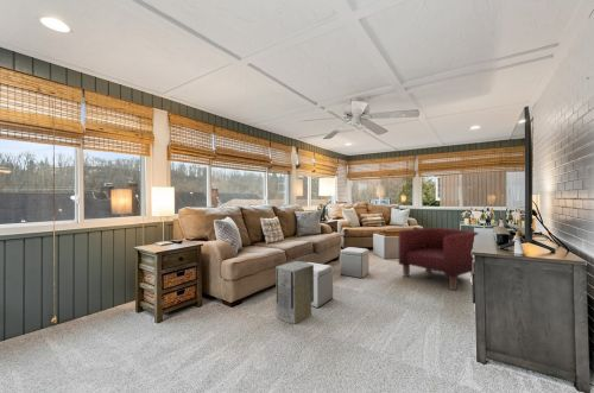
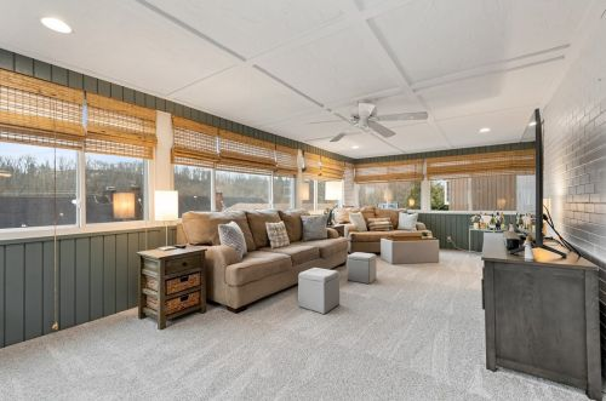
- armchair [398,227,480,291]
- air purifier [274,260,315,325]
